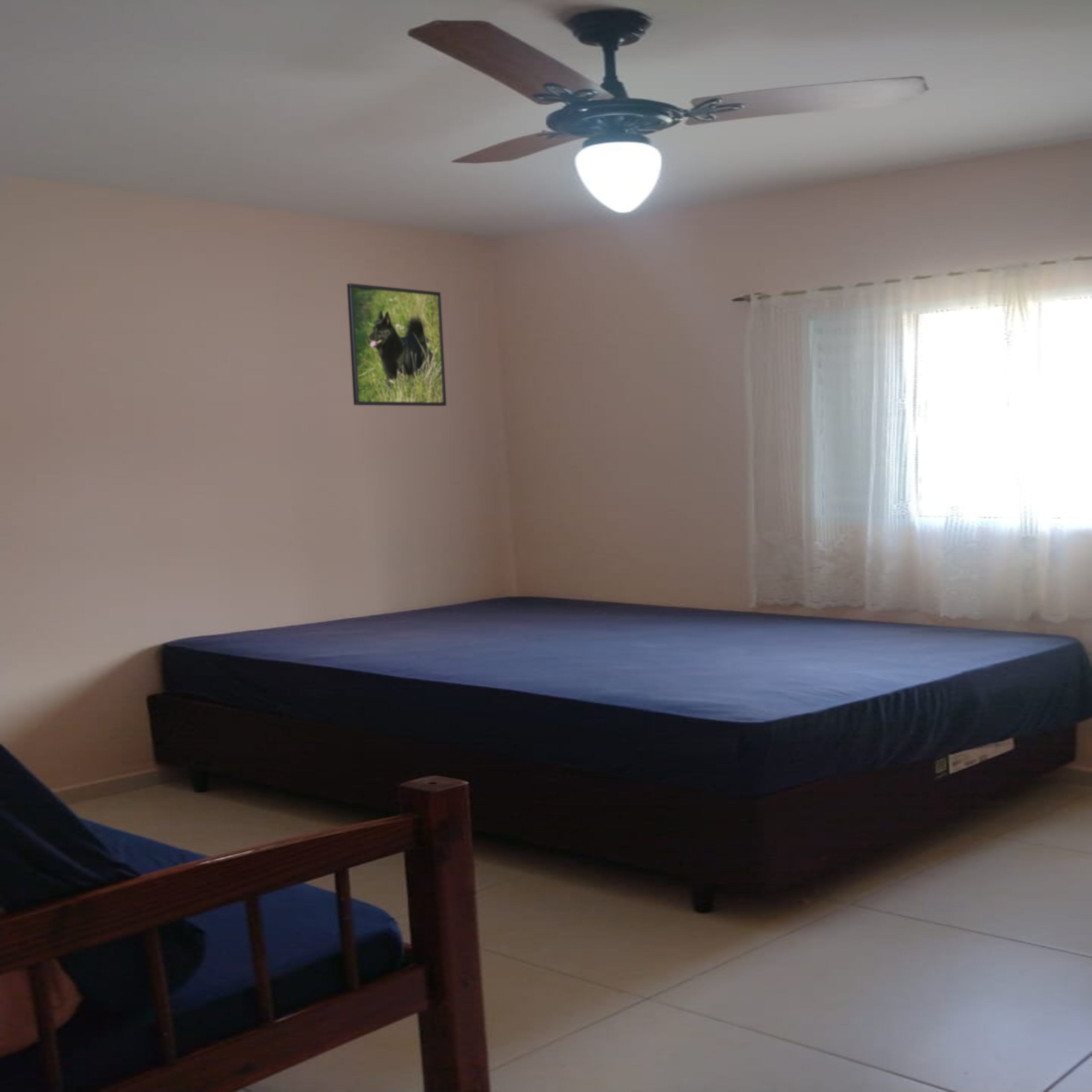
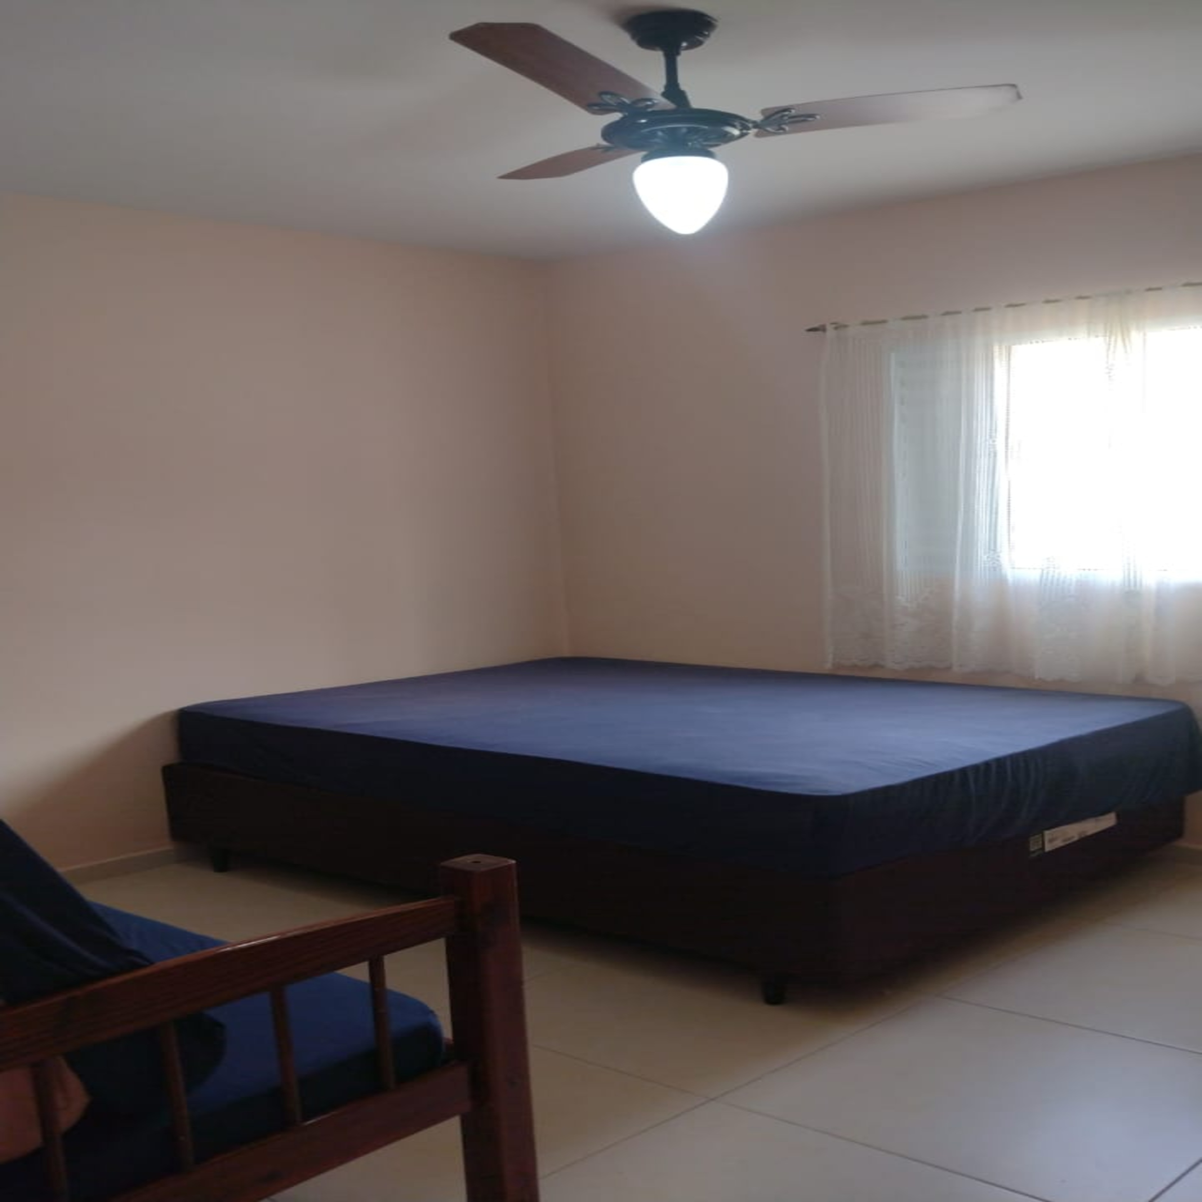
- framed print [347,283,447,406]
